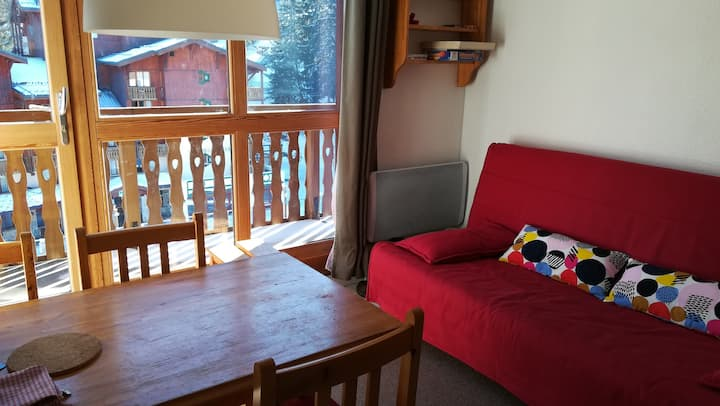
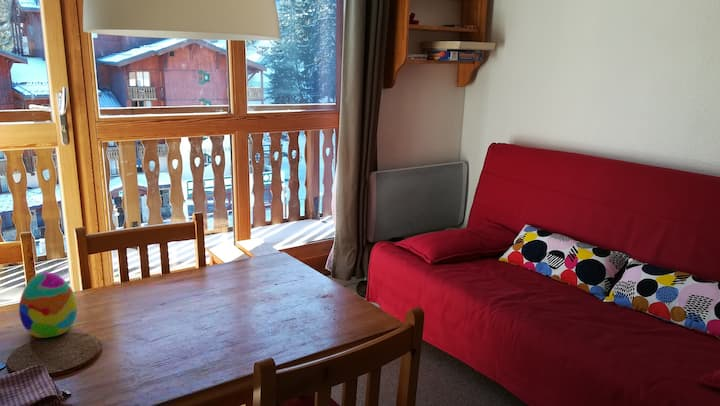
+ decorative egg [18,271,78,339]
